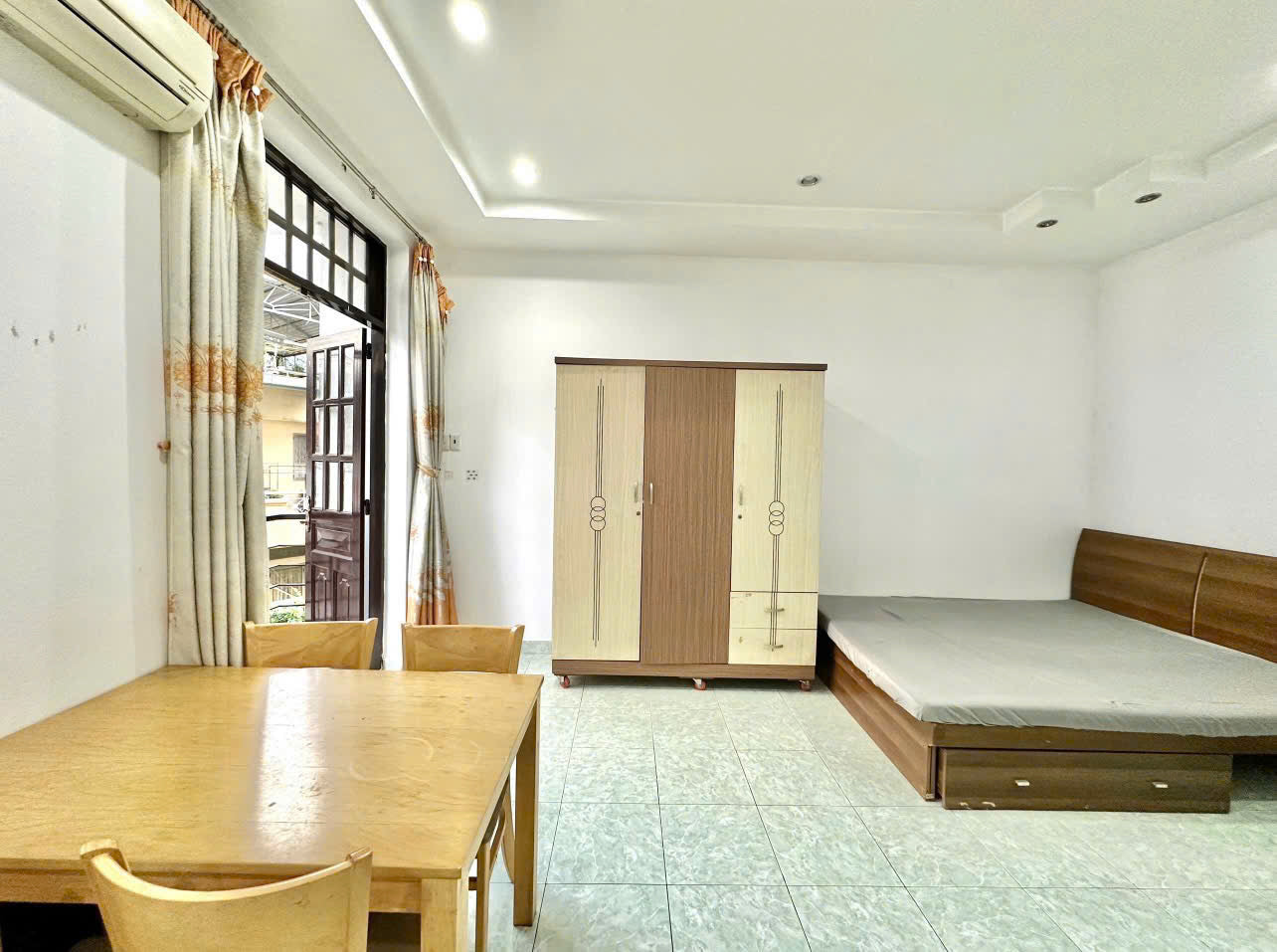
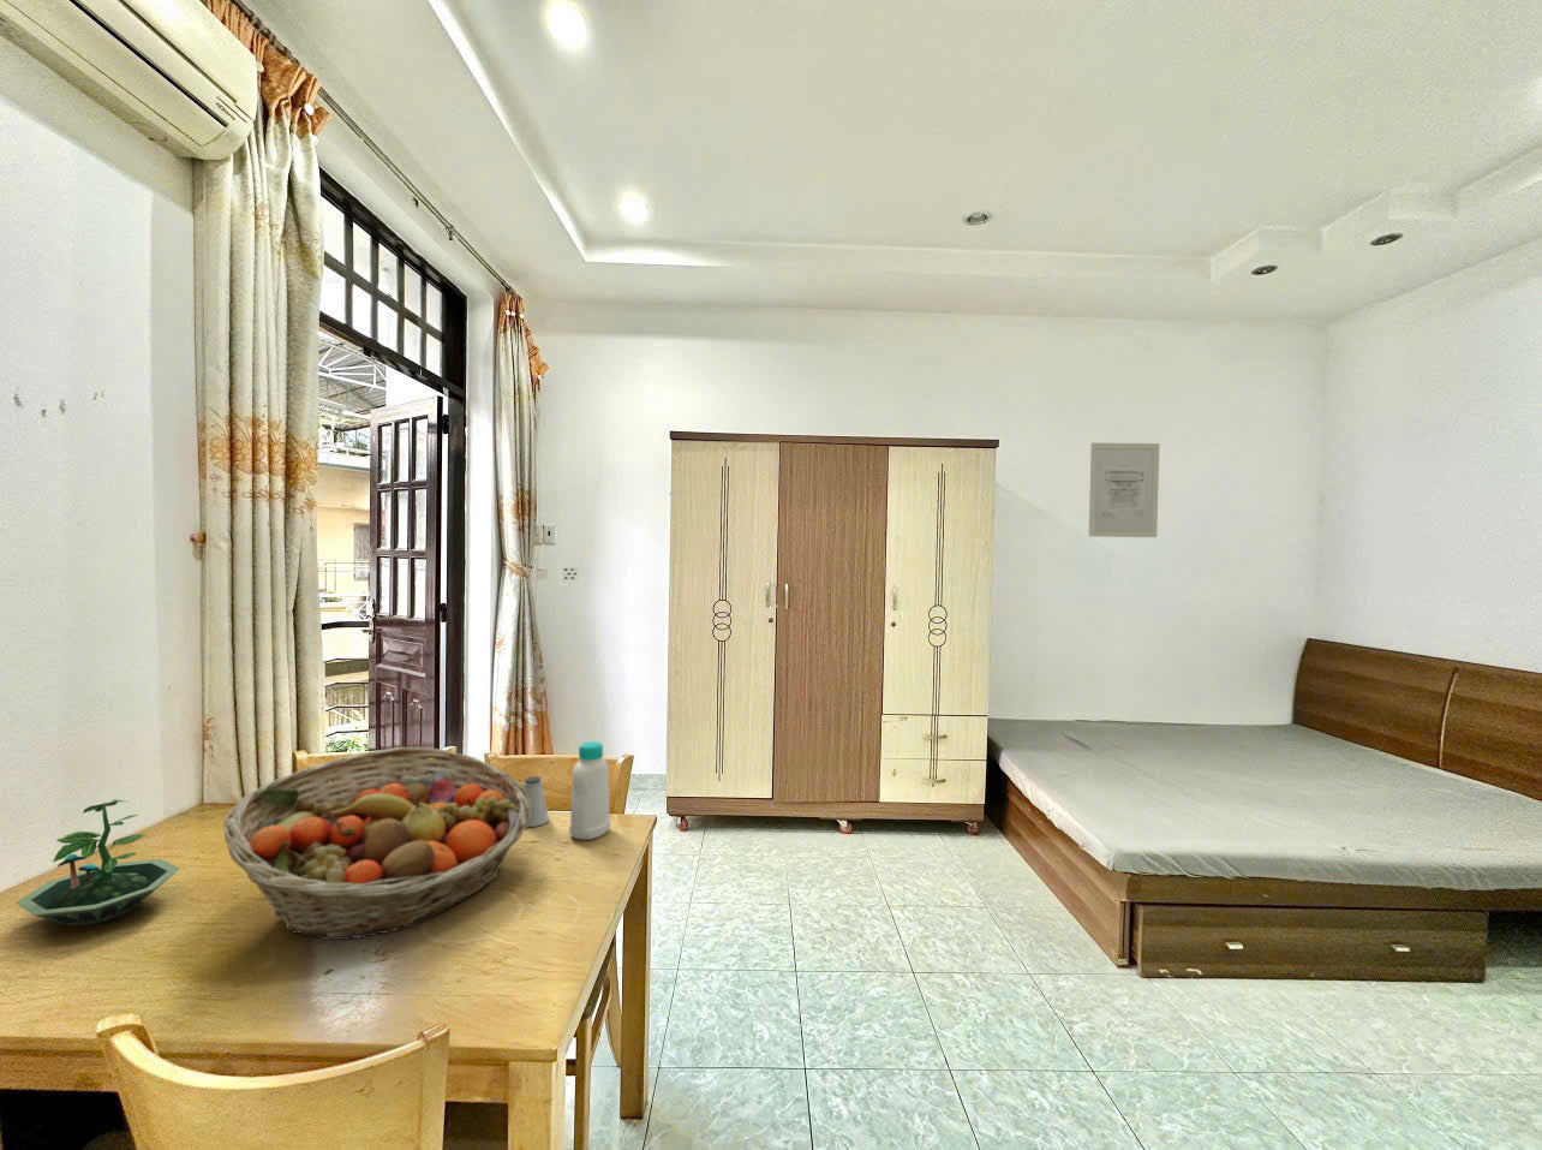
+ wall art [1088,441,1162,539]
+ fruit basket [222,747,533,941]
+ bottle [568,740,611,841]
+ terrarium [16,798,180,928]
+ saltshaker [522,776,551,827]
